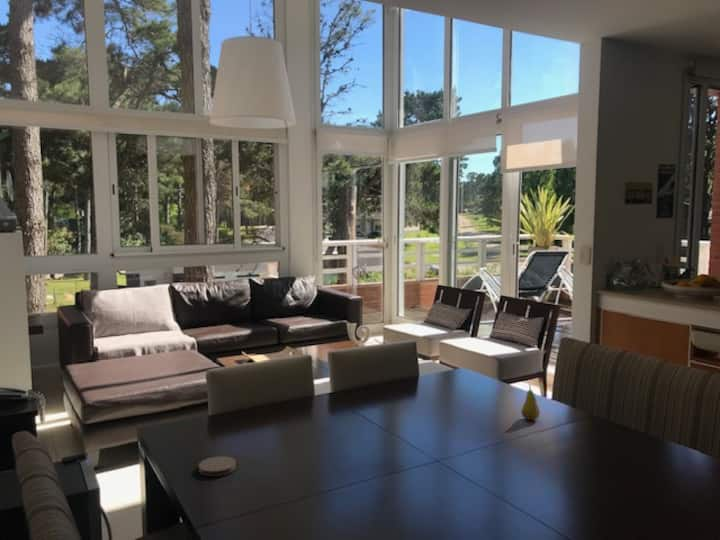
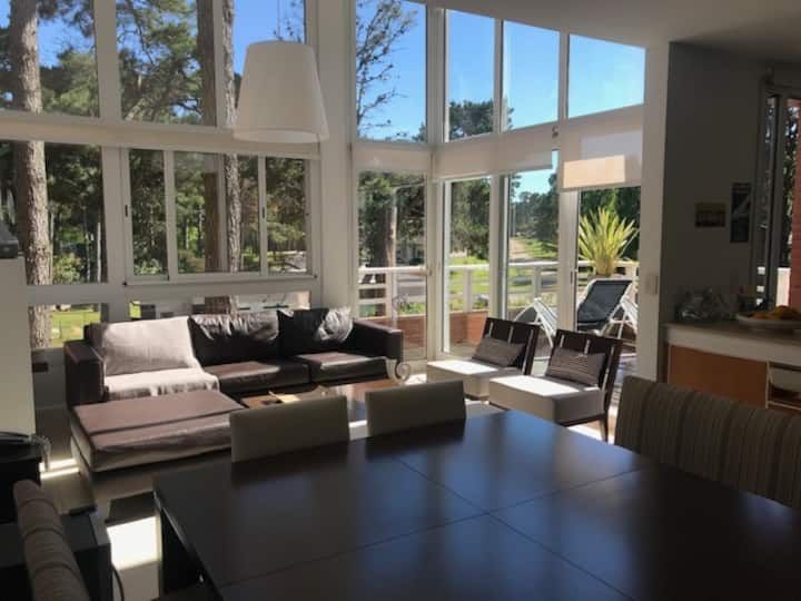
- fruit [520,383,541,421]
- coaster [198,455,237,477]
